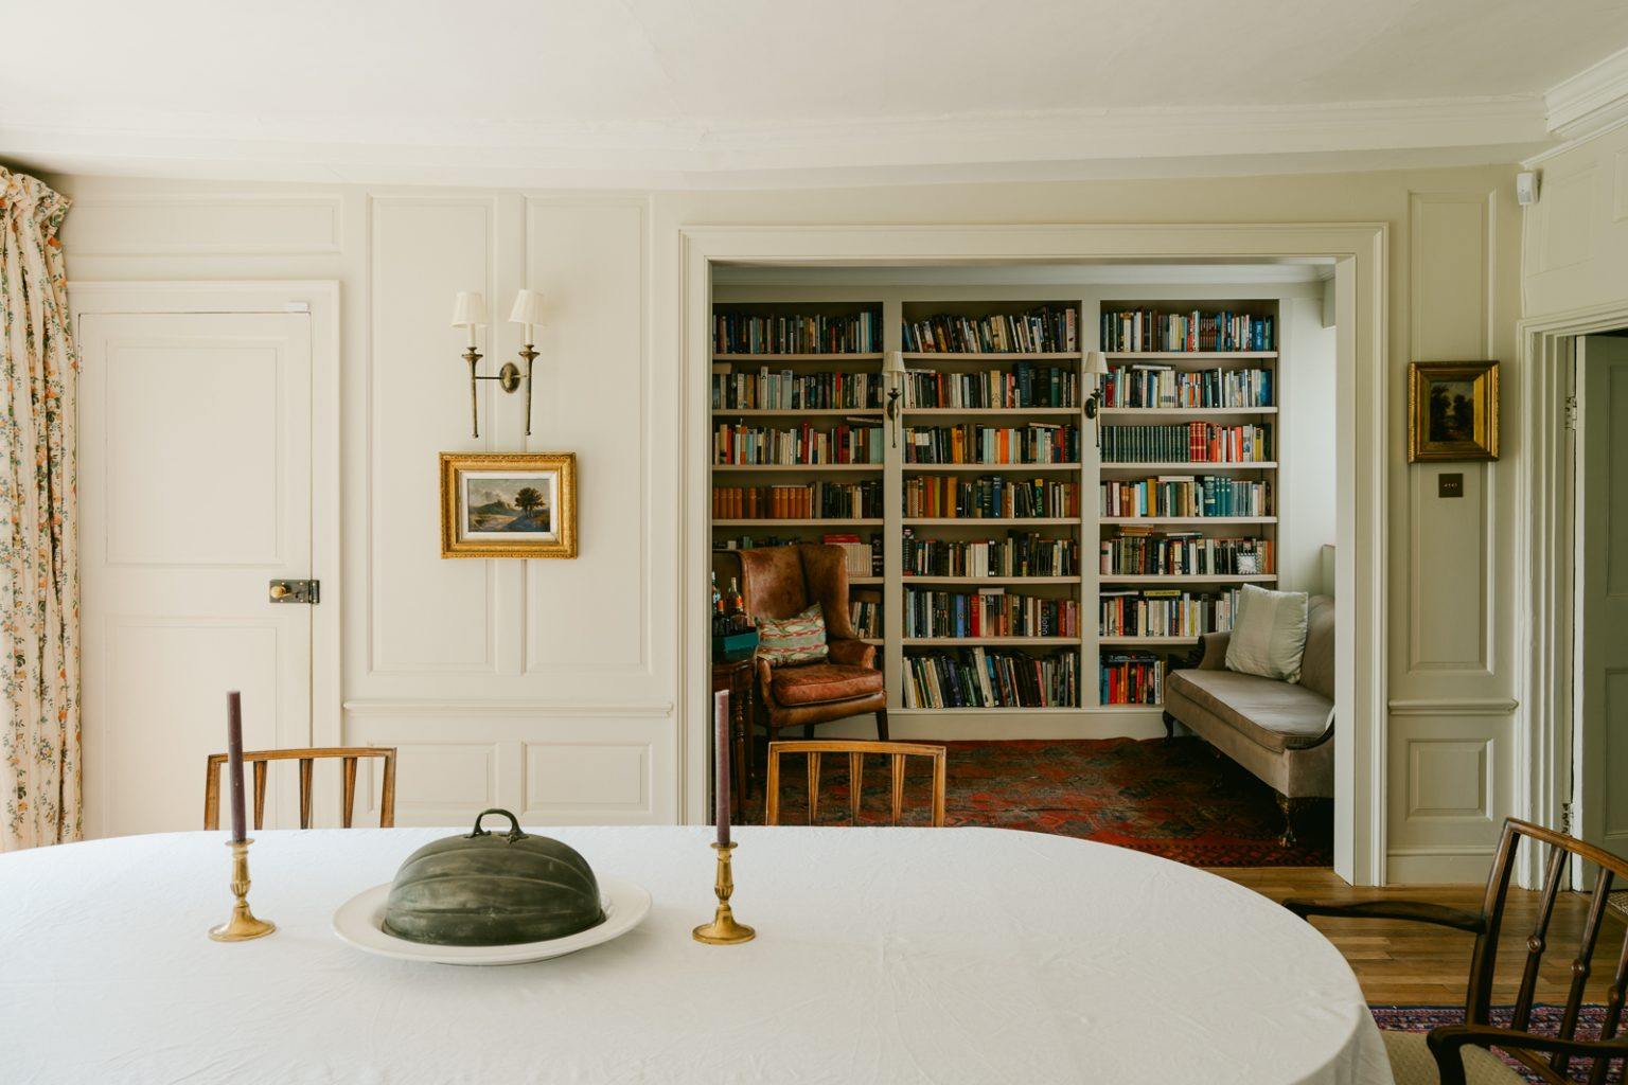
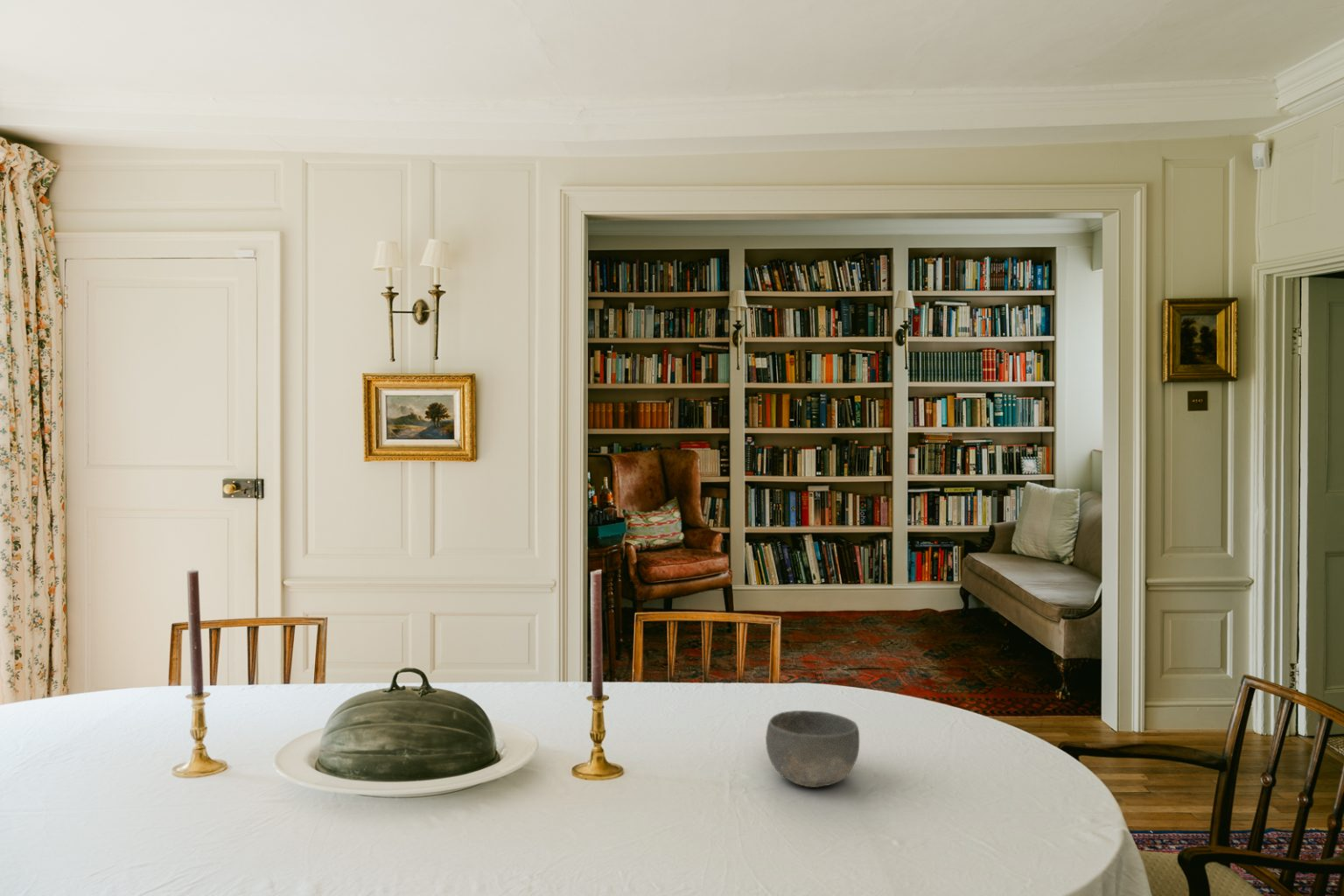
+ bowl [765,710,860,788]
